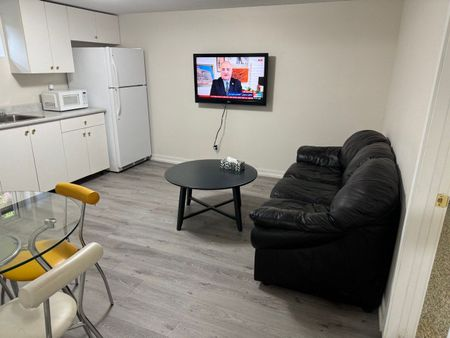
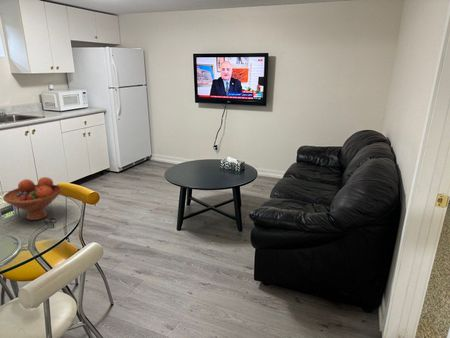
+ fruit bowl [2,176,63,221]
